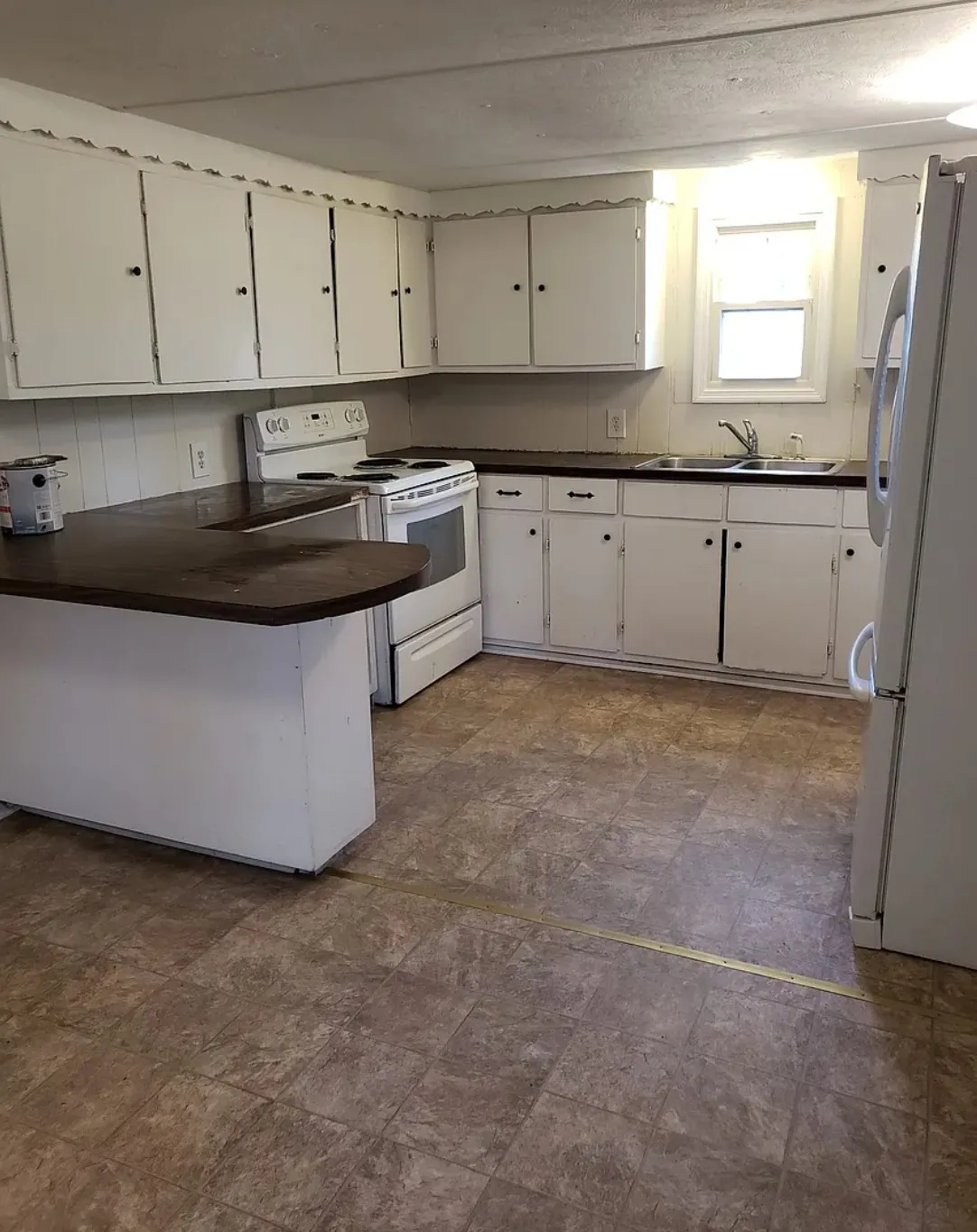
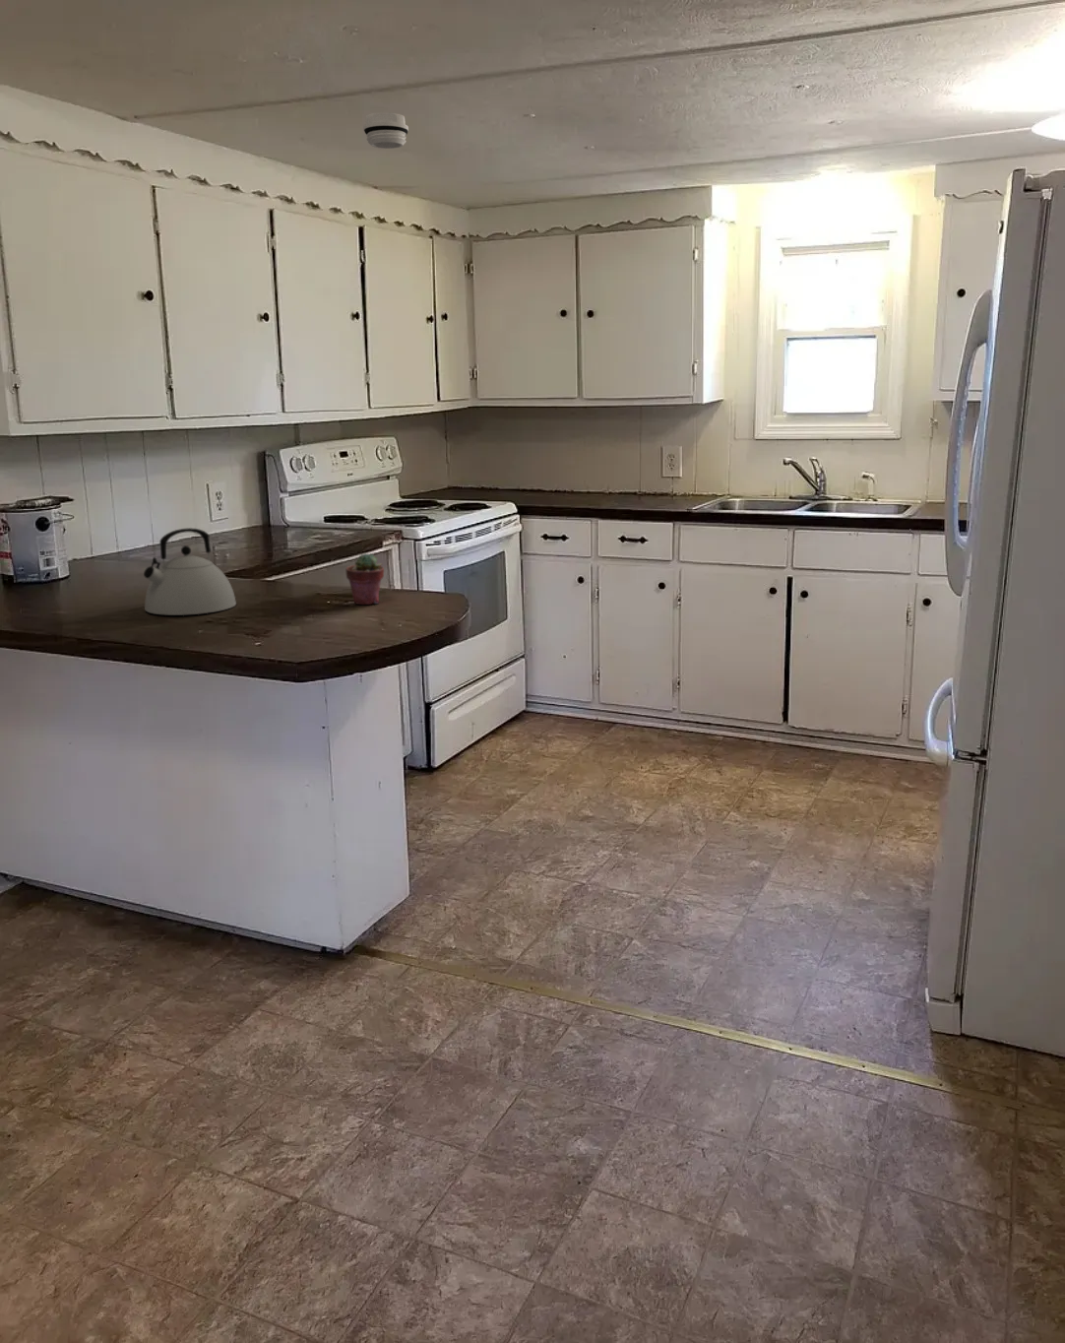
+ smoke detector [362,111,410,149]
+ kettle [143,527,238,616]
+ potted succulent [346,553,385,605]
